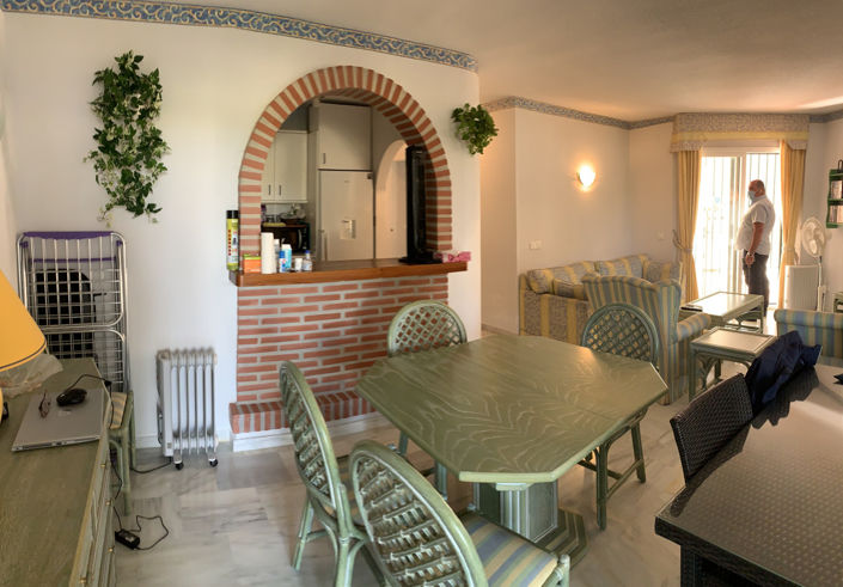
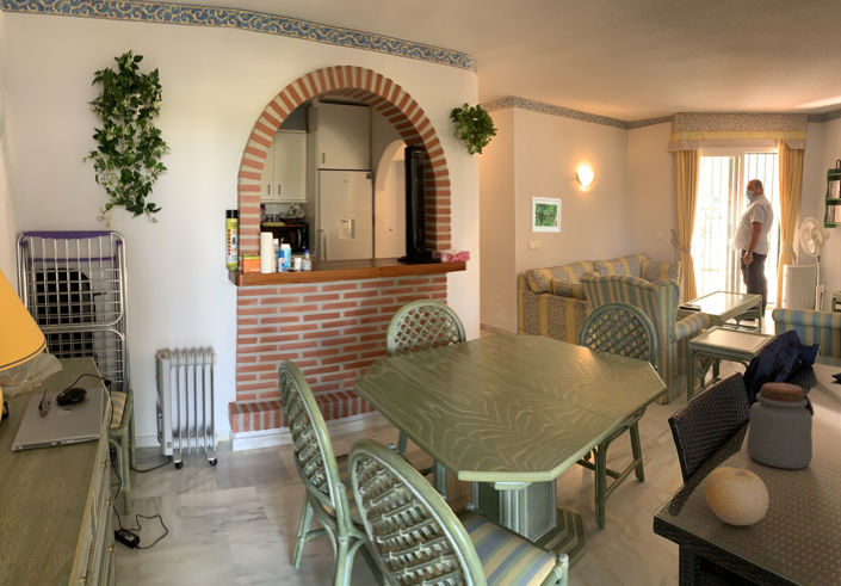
+ jar [746,382,816,470]
+ fruit [704,465,771,526]
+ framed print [530,196,562,234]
